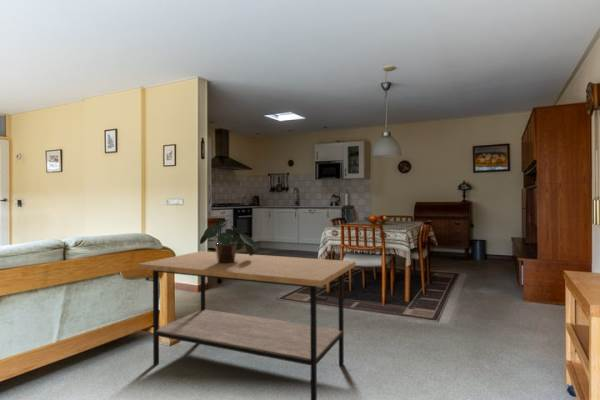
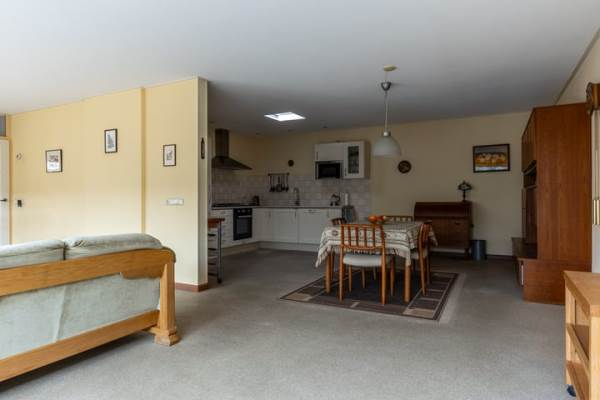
- potted plant [199,219,256,264]
- coffee table [137,250,356,400]
